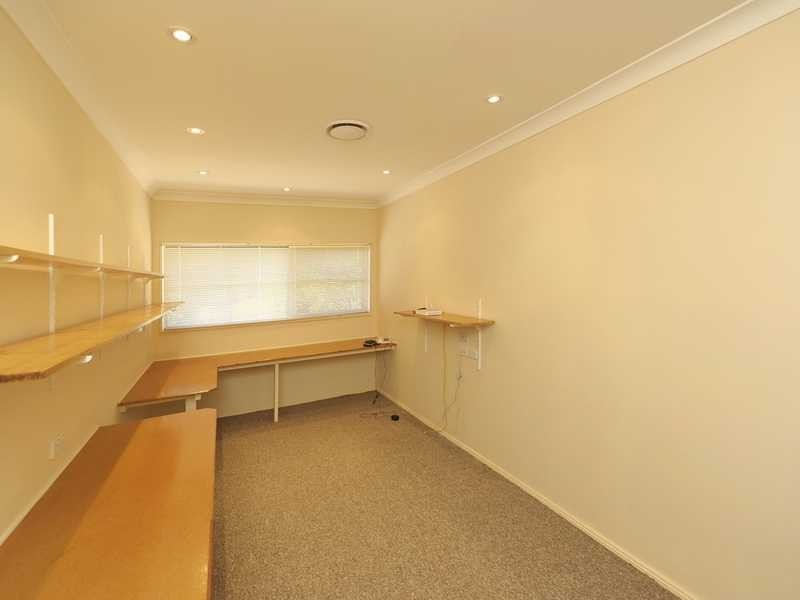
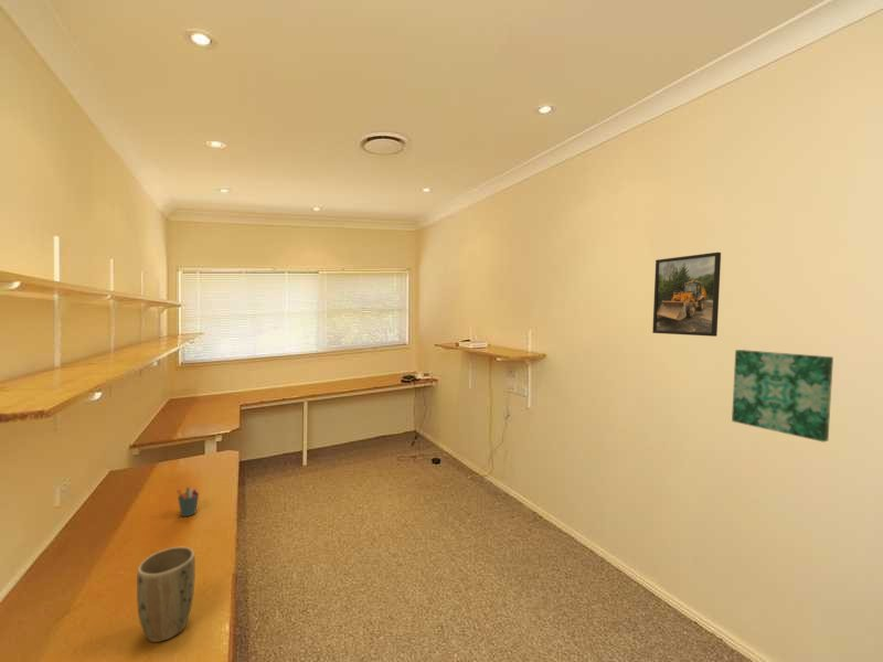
+ wall art [731,349,834,444]
+ plant pot [136,546,196,643]
+ pen holder [175,485,200,517]
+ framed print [651,252,722,338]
